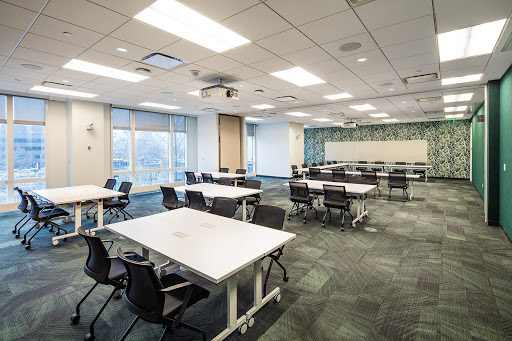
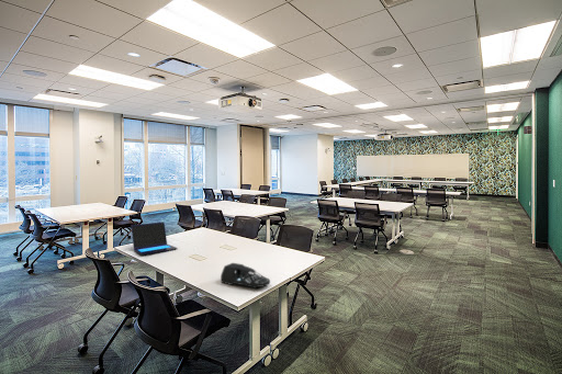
+ laptop [131,220,178,256]
+ speaker [220,262,271,290]
